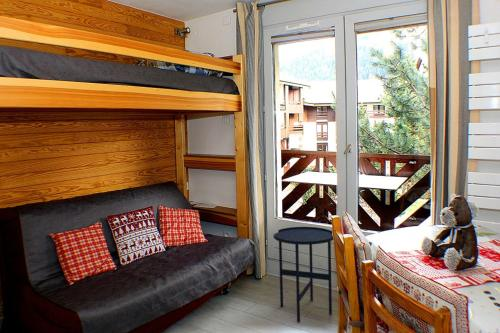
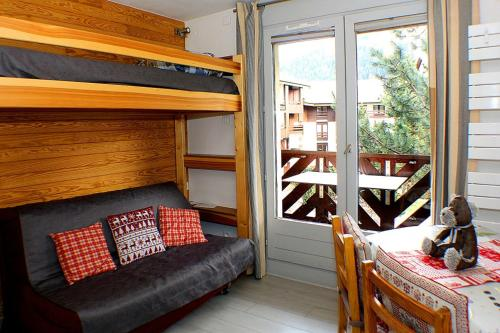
- side table [272,226,334,323]
